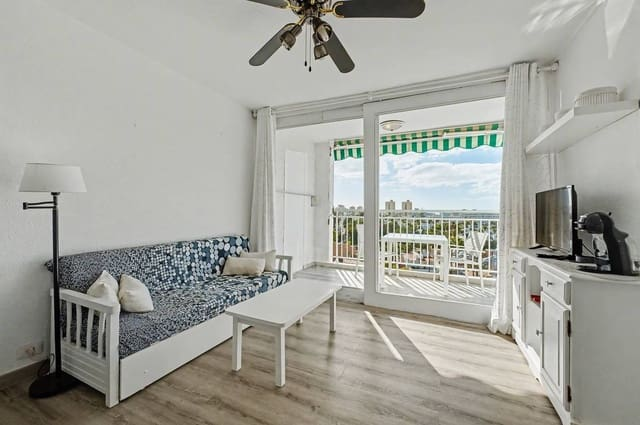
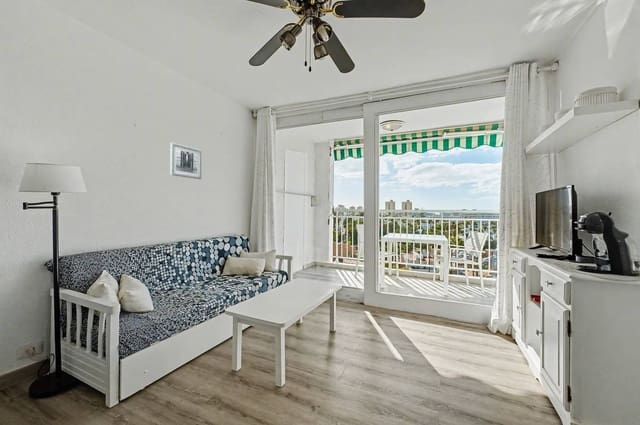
+ wall art [169,142,202,180]
